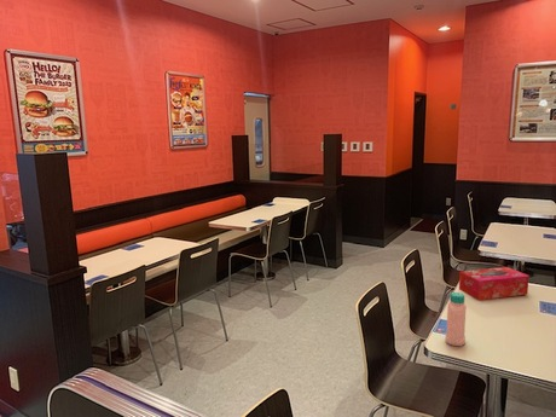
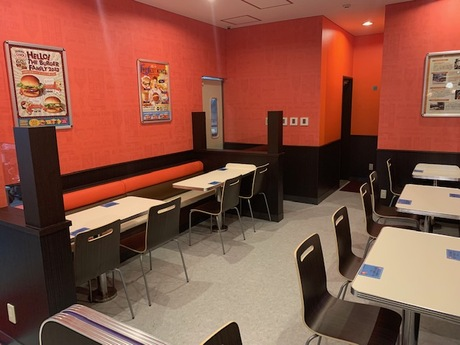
- bottle [444,291,468,347]
- tissue box [458,266,531,301]
